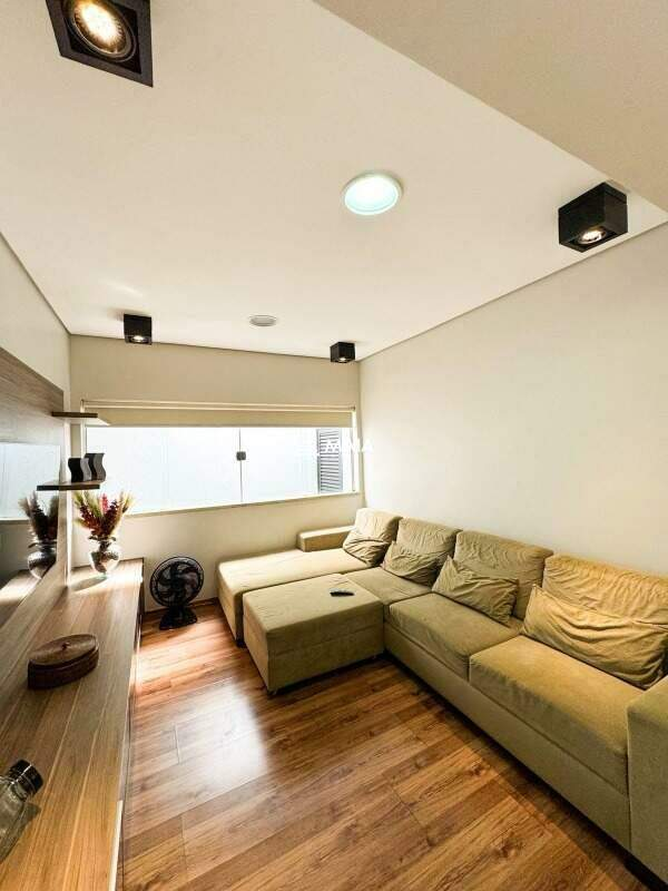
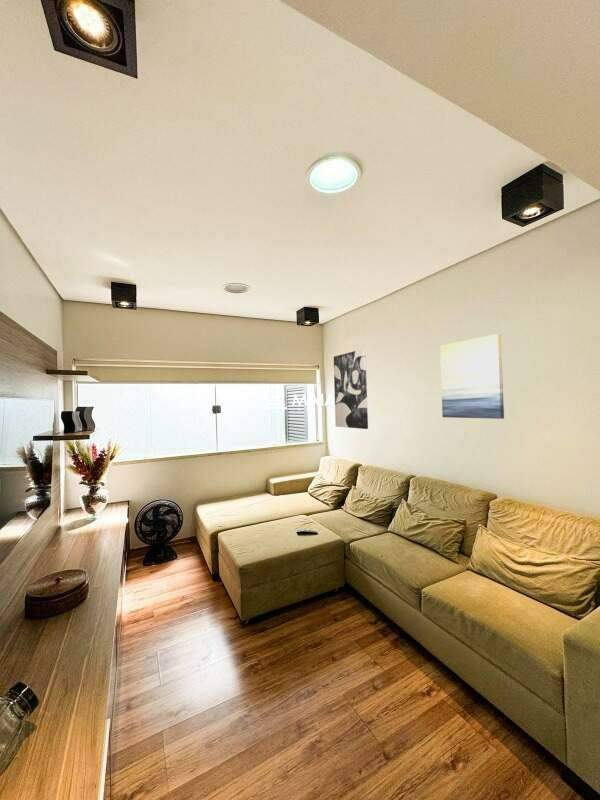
+ wall art [333,348,369,430]
+ wall art [439,333,505,420]
